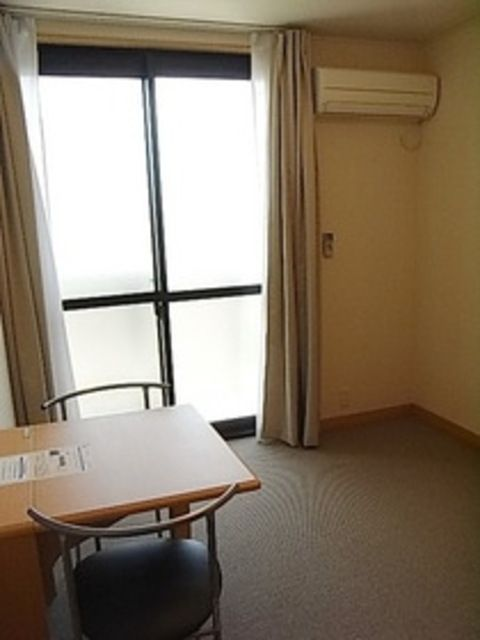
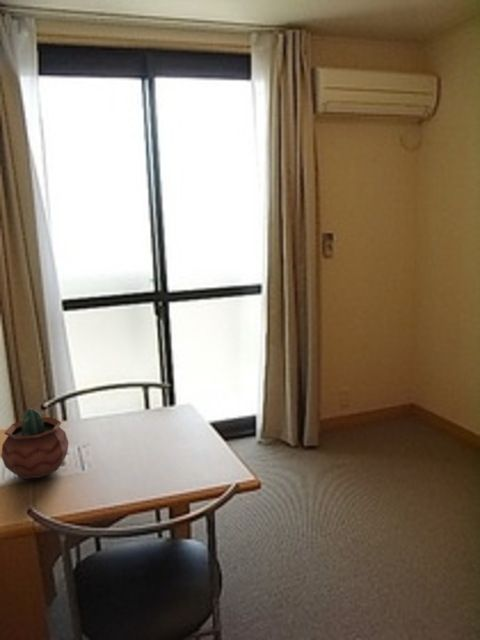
+ flowerpot [0,407,70,480]
